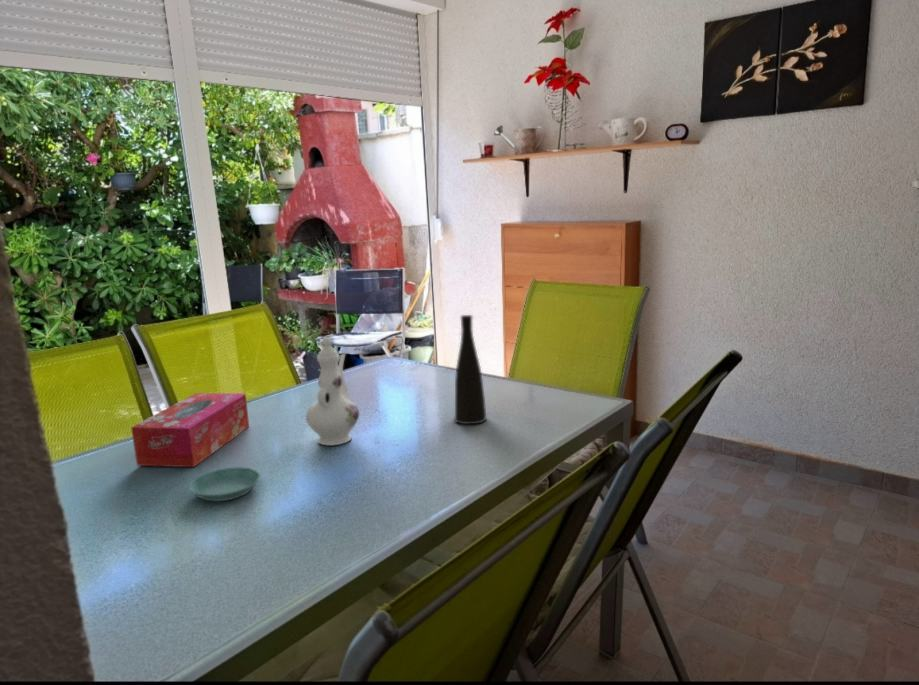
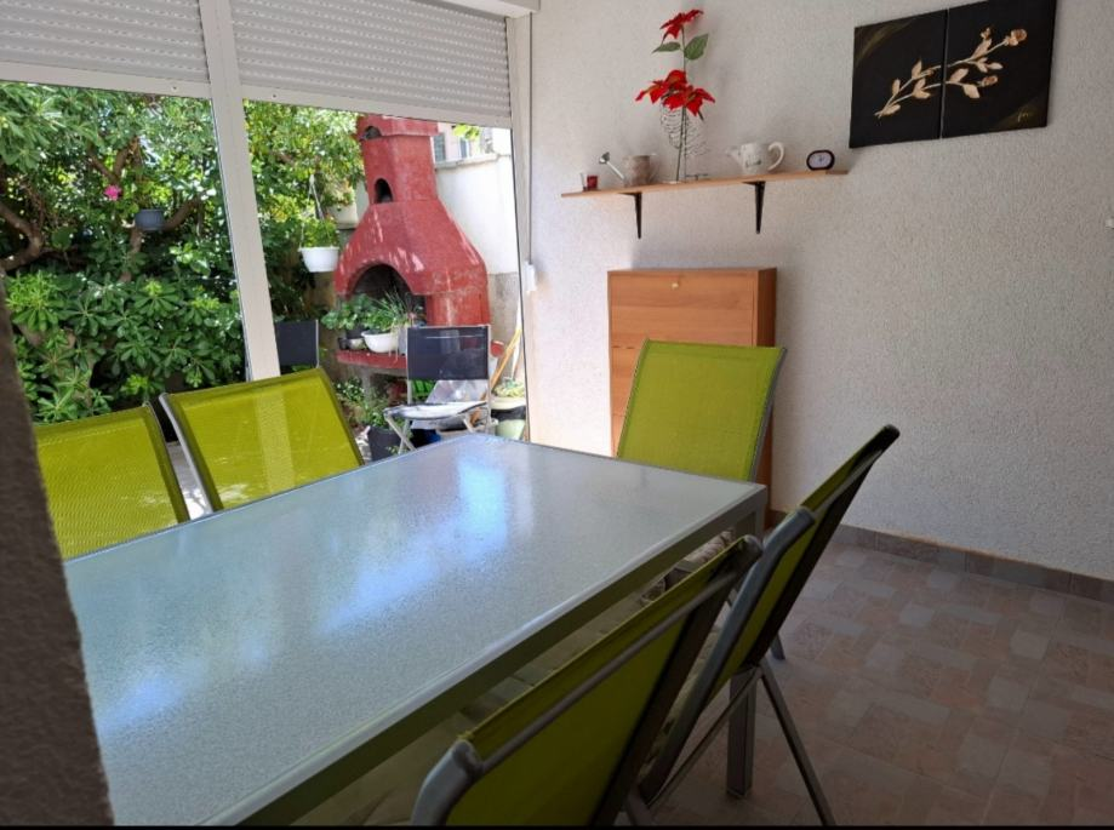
- vase [454,314,487,425]
- tissue box [130,392,250,468]
- chinaware [305,336,360,446]
- saucer [188,466,261,502]
